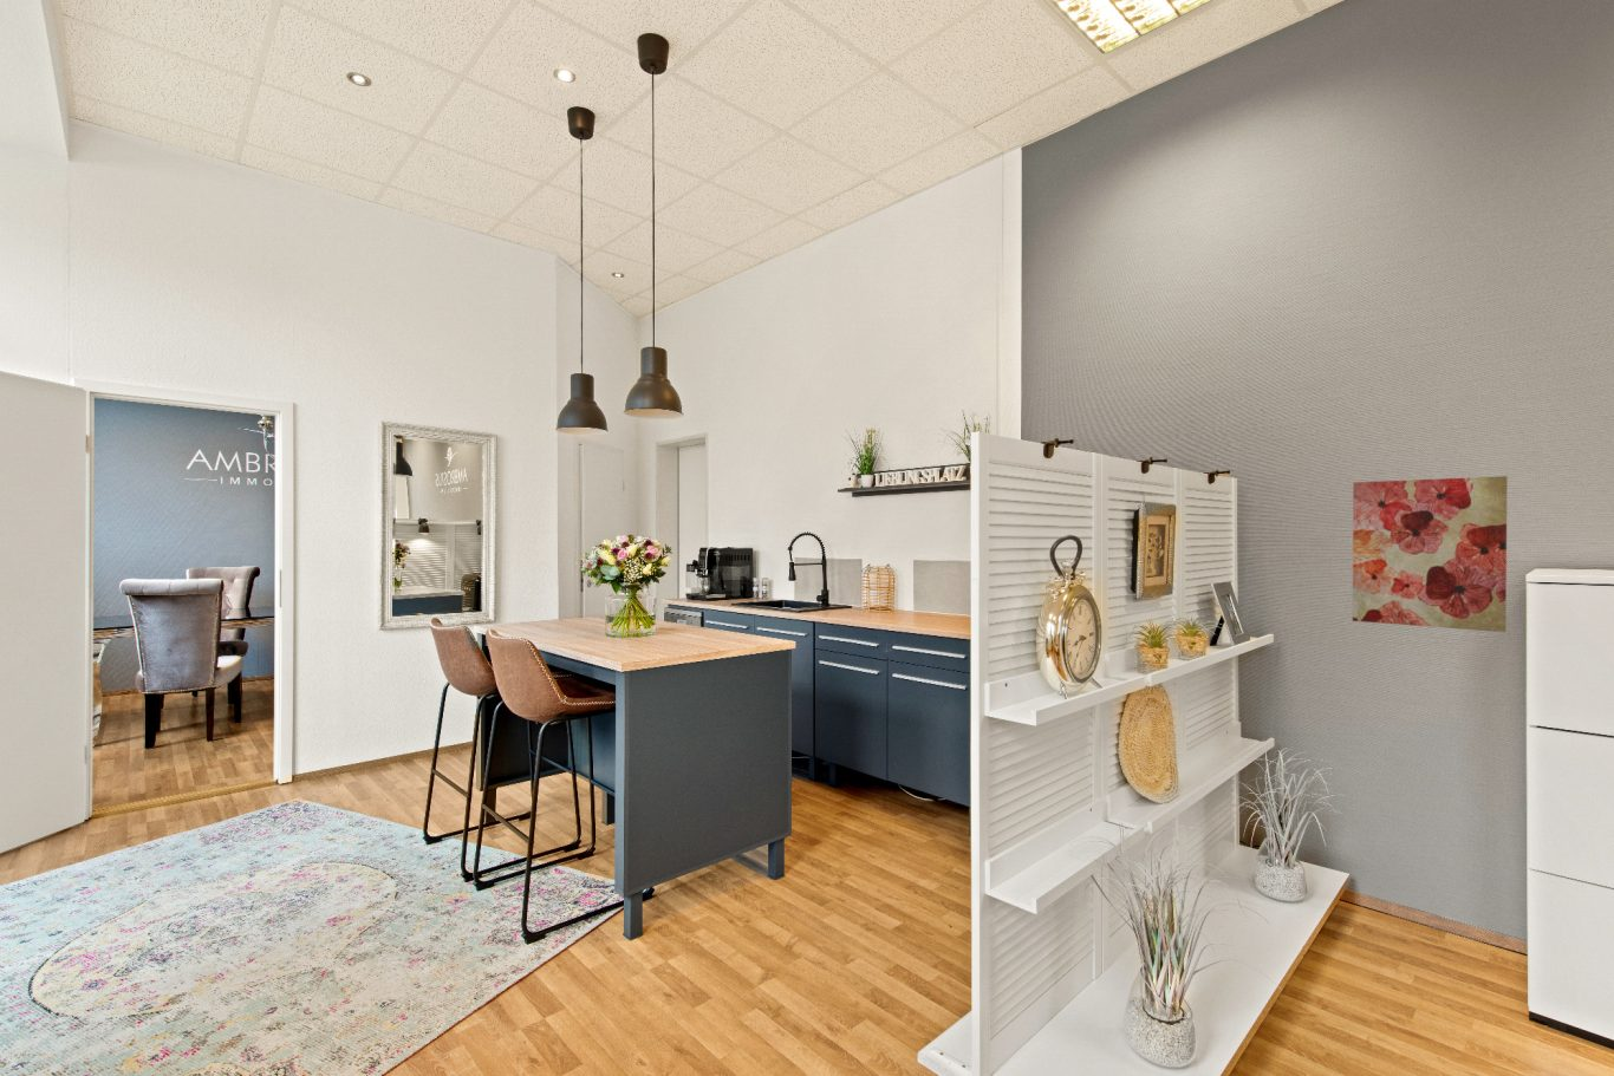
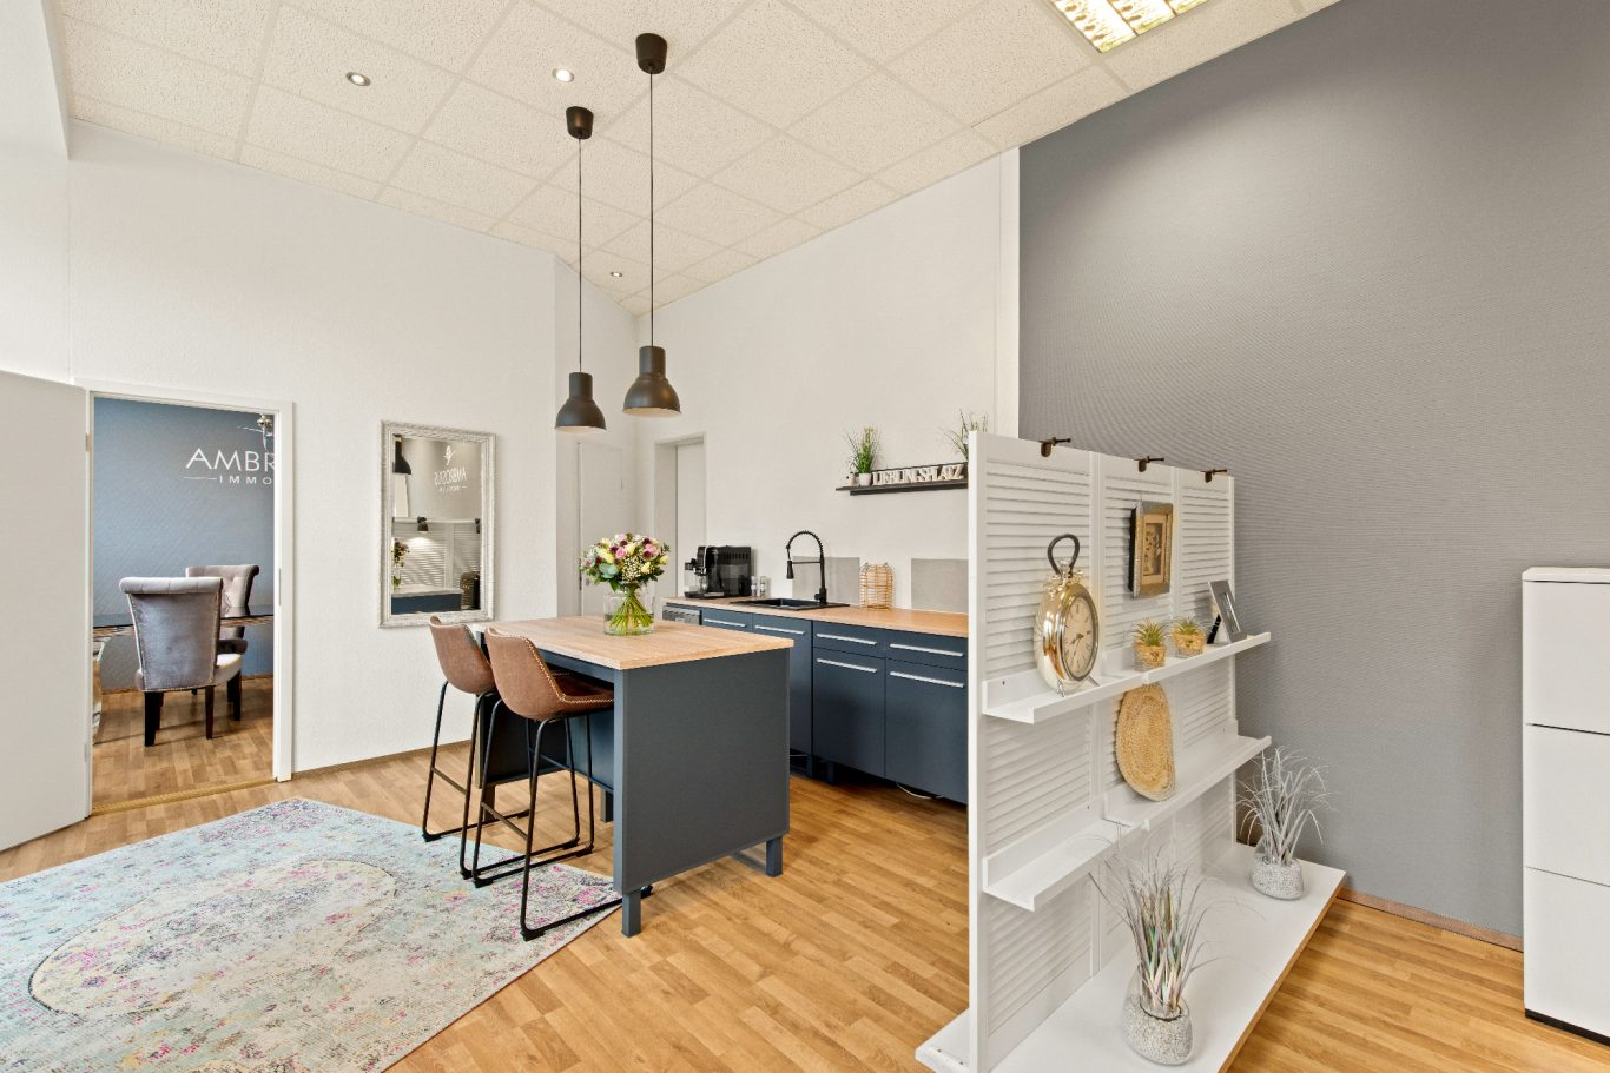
- wall art [1352,474,1508,633]
